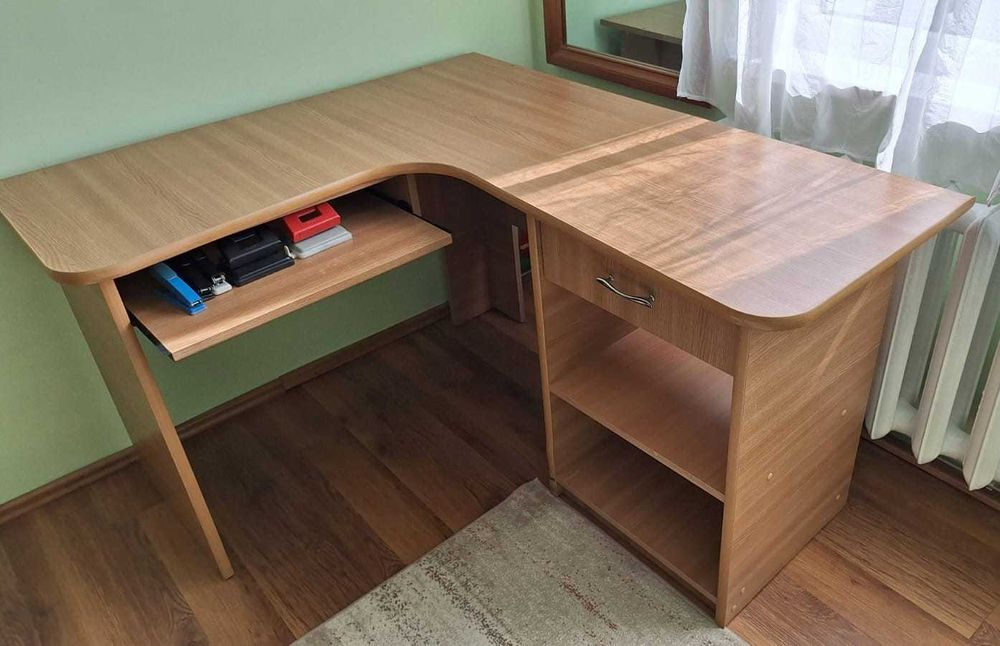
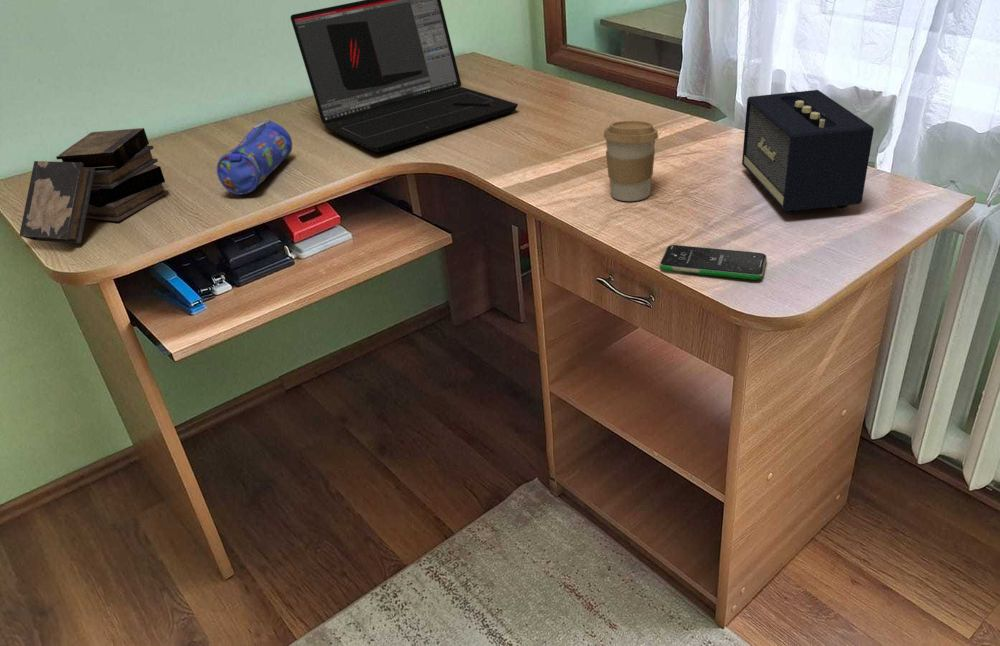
+ book [18,127,170,244]
+ coffee cup [602,120,659,202]
+ laptop [290,0,519,153]
+ speaker [741,89,875,214]
+ smartphone [659,244,768,281]
+ pencil case [216,118,293,195]
